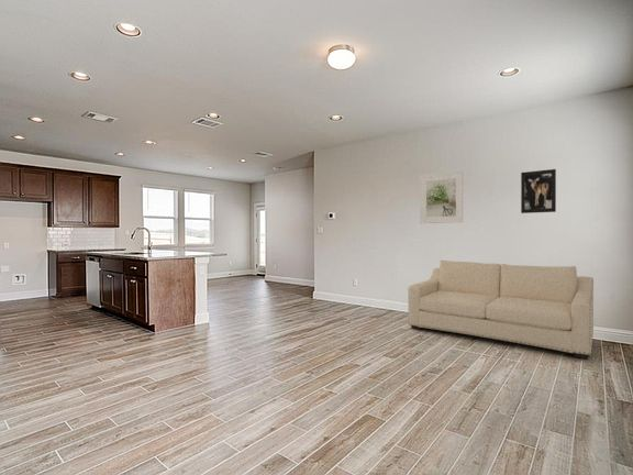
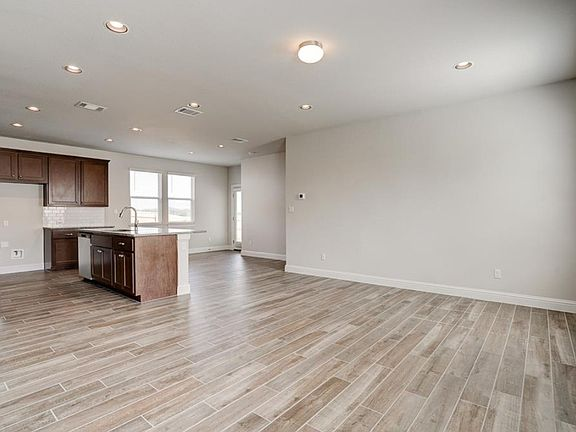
- wall art [520,168,557,214]
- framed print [419,169,464,224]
- sofa [407,259,595,361]
